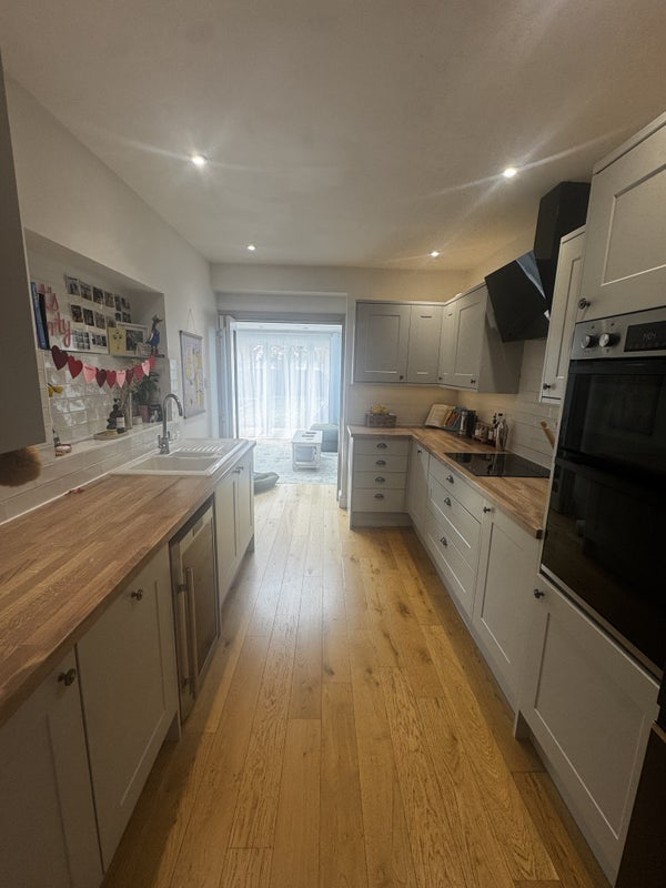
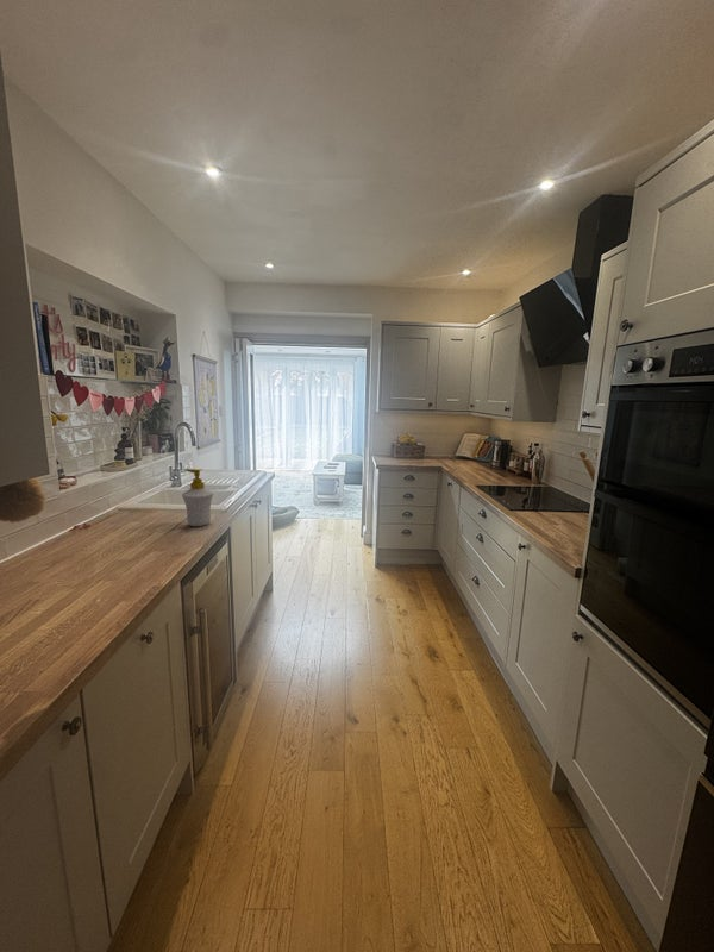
+ soap bottle [181,468,214,527]
